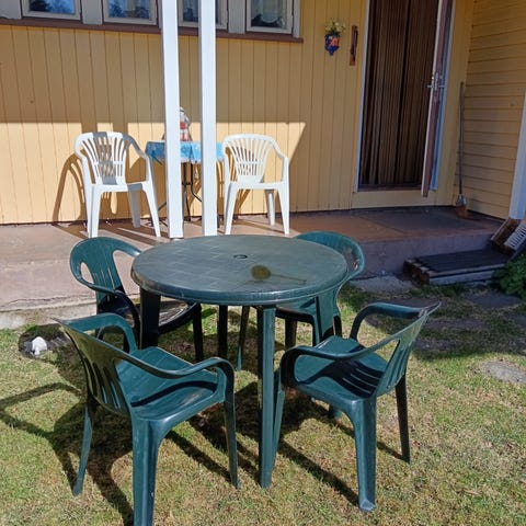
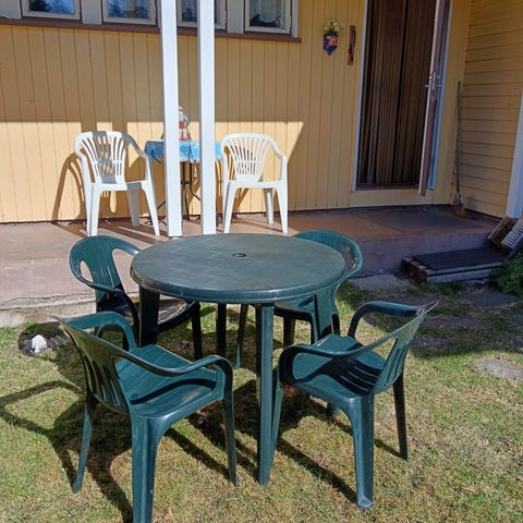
- soupspoon [250,264,308,284]
